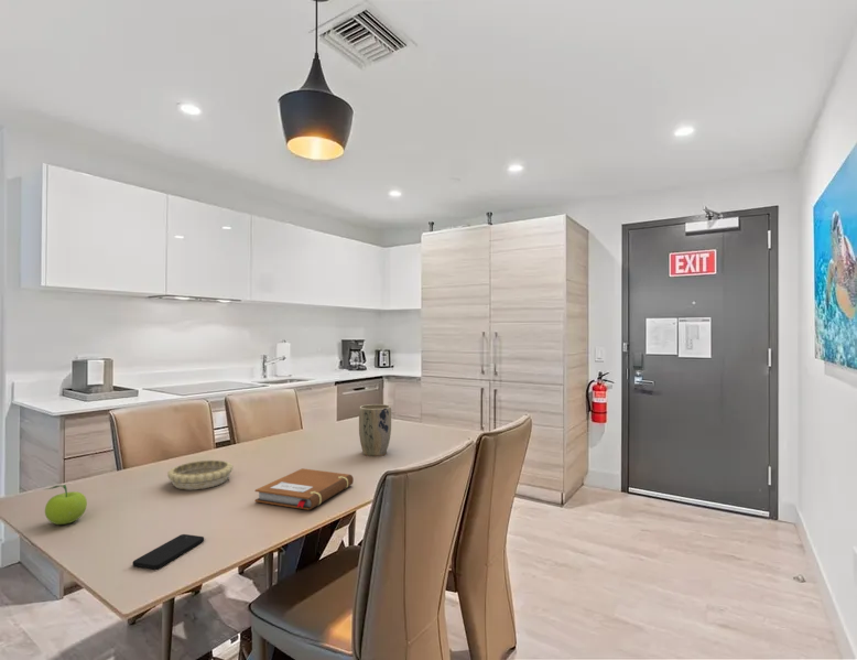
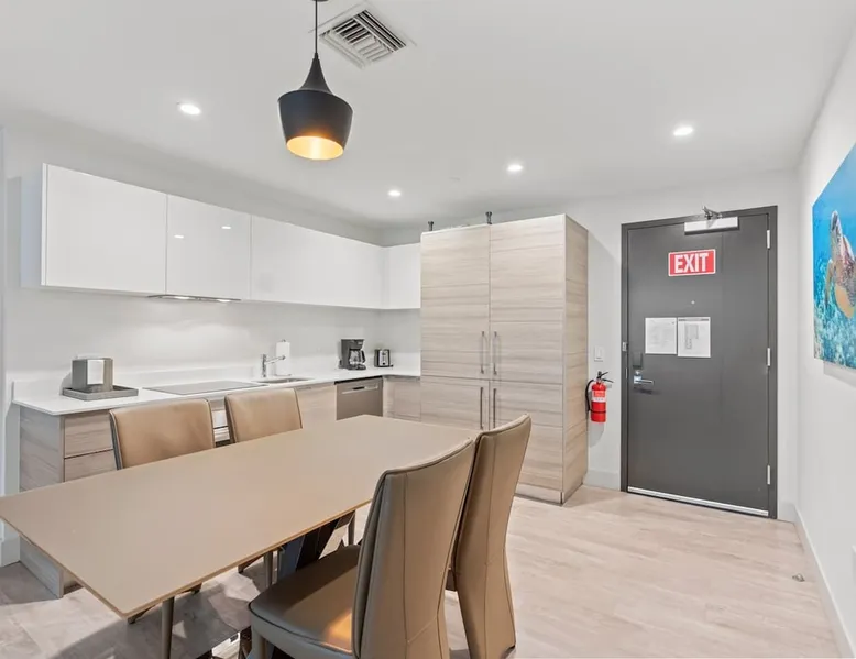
- smartphone [132,533,205,570]
- notebook [253,467,355,511]
- fruit [41,484,88,526]
- plant pot [358,403,392,457]
- decorative bowl [166,459,235,490]
